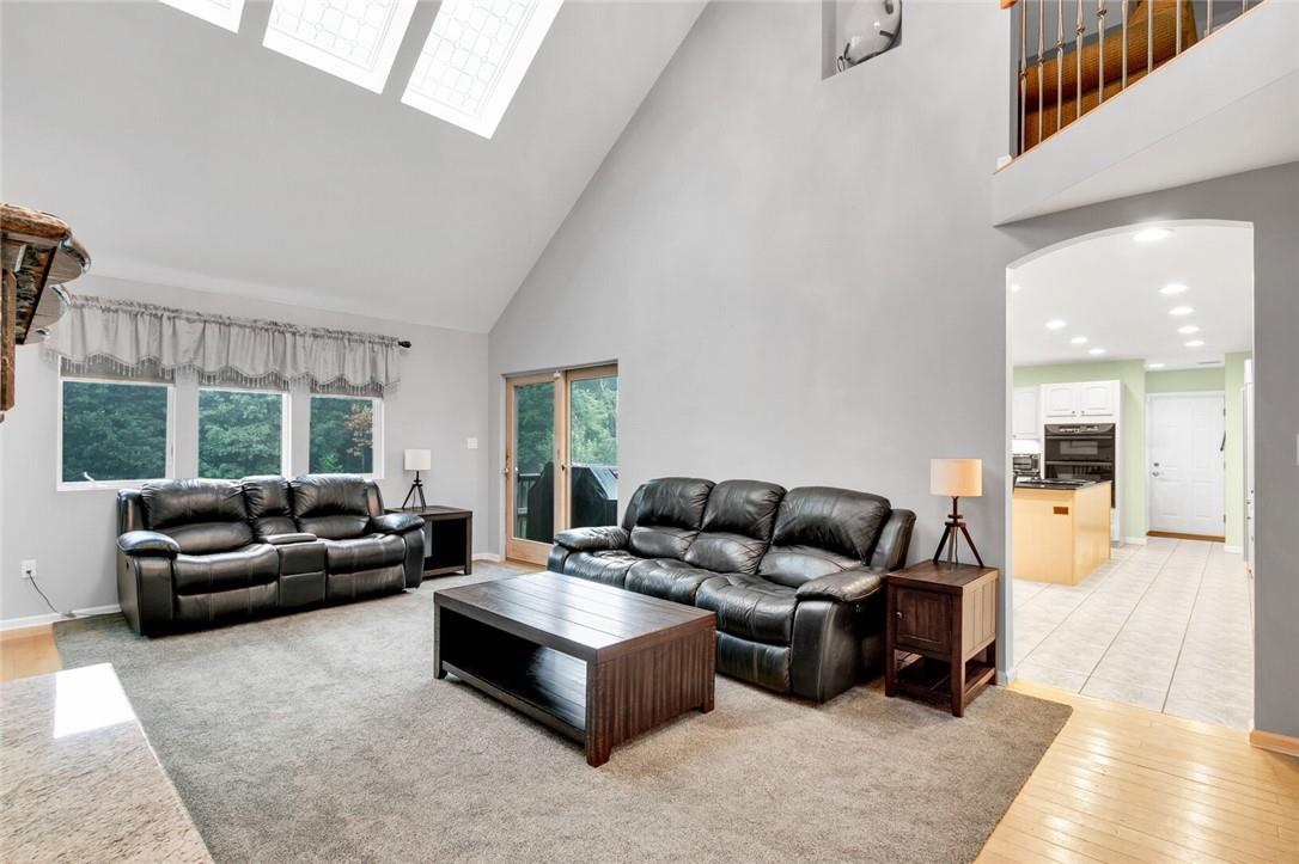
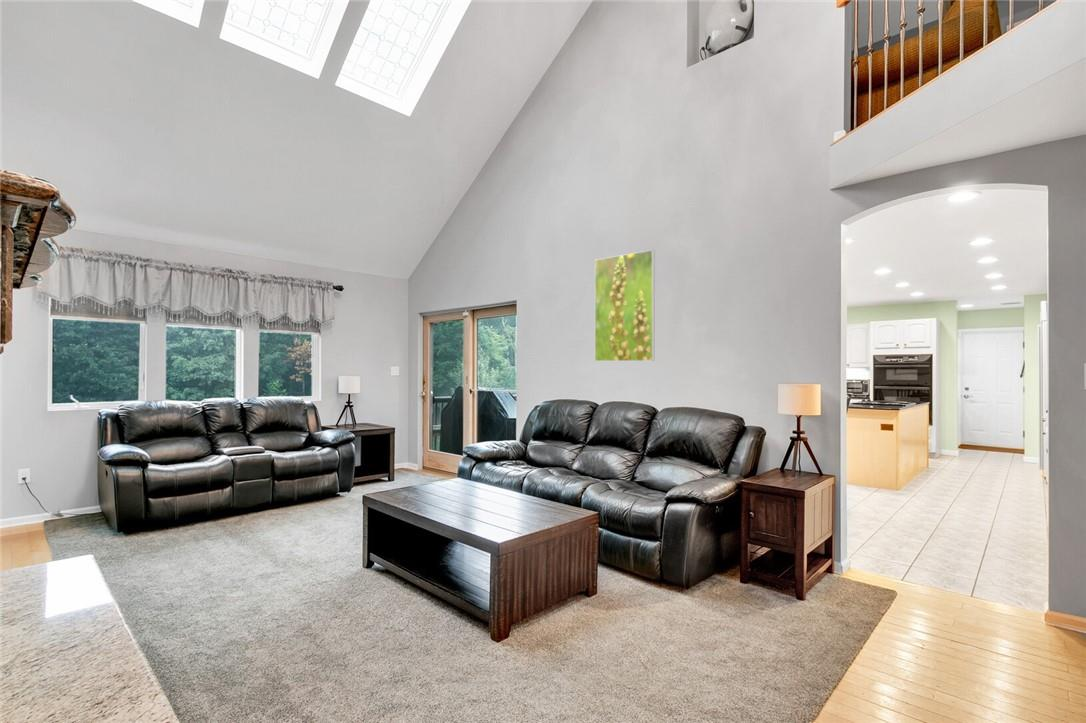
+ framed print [594,249,656,362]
